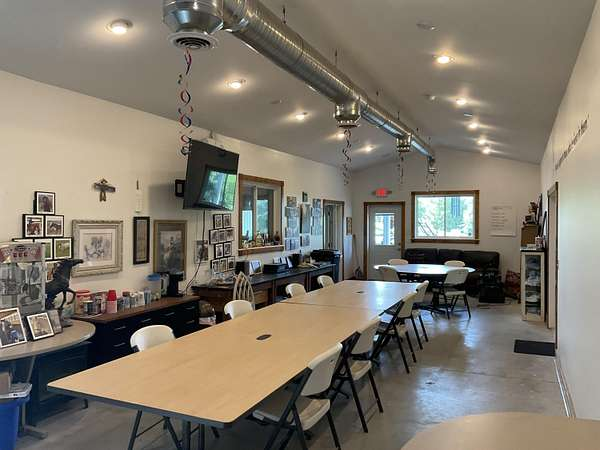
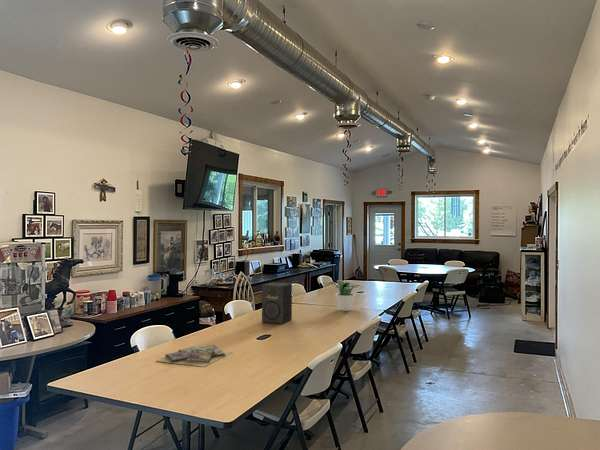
+ video game cases [156,344,232,368]
+ speaker [261,281,293,325]
+ potted plant [326,279,363,312]
